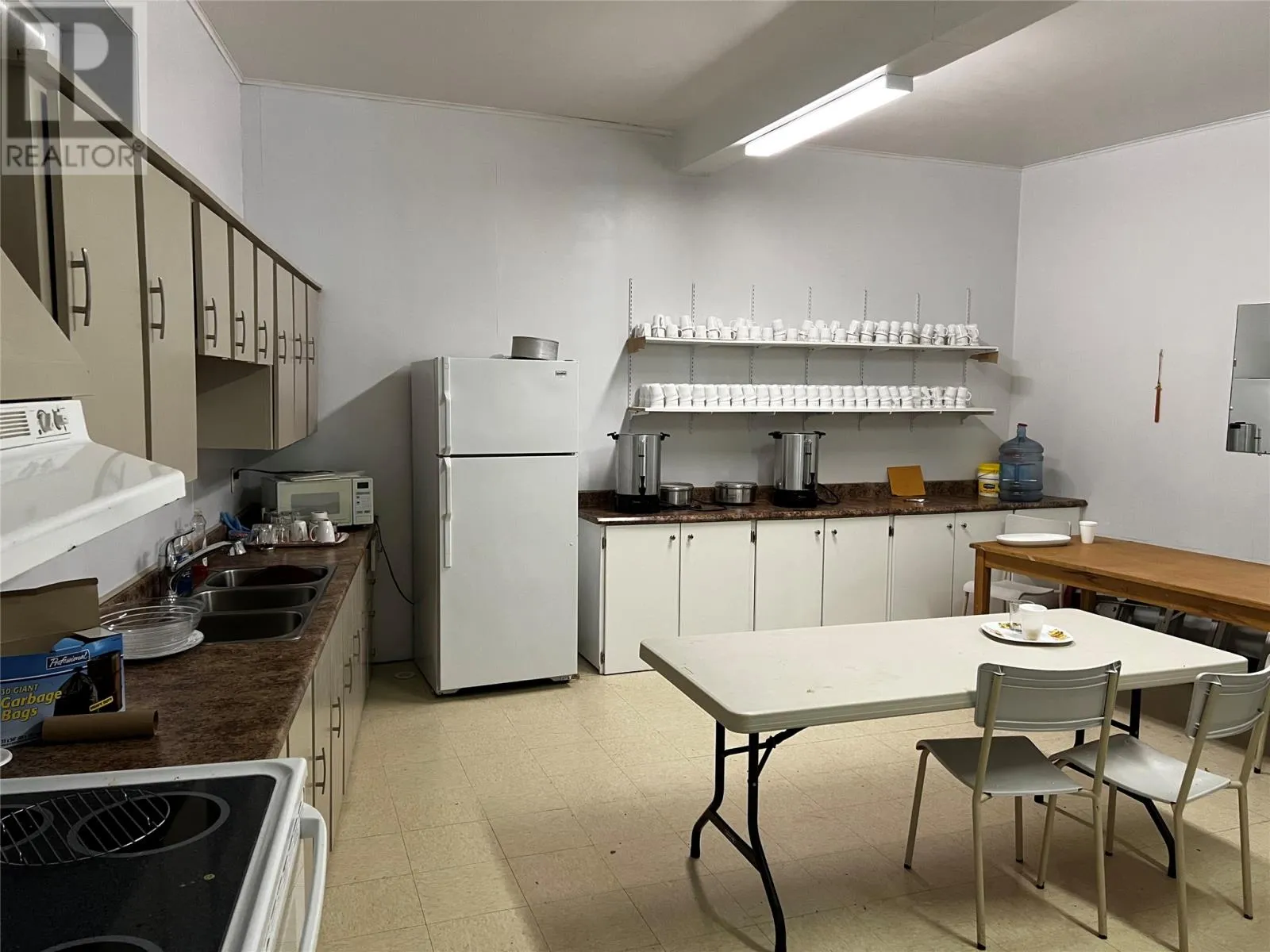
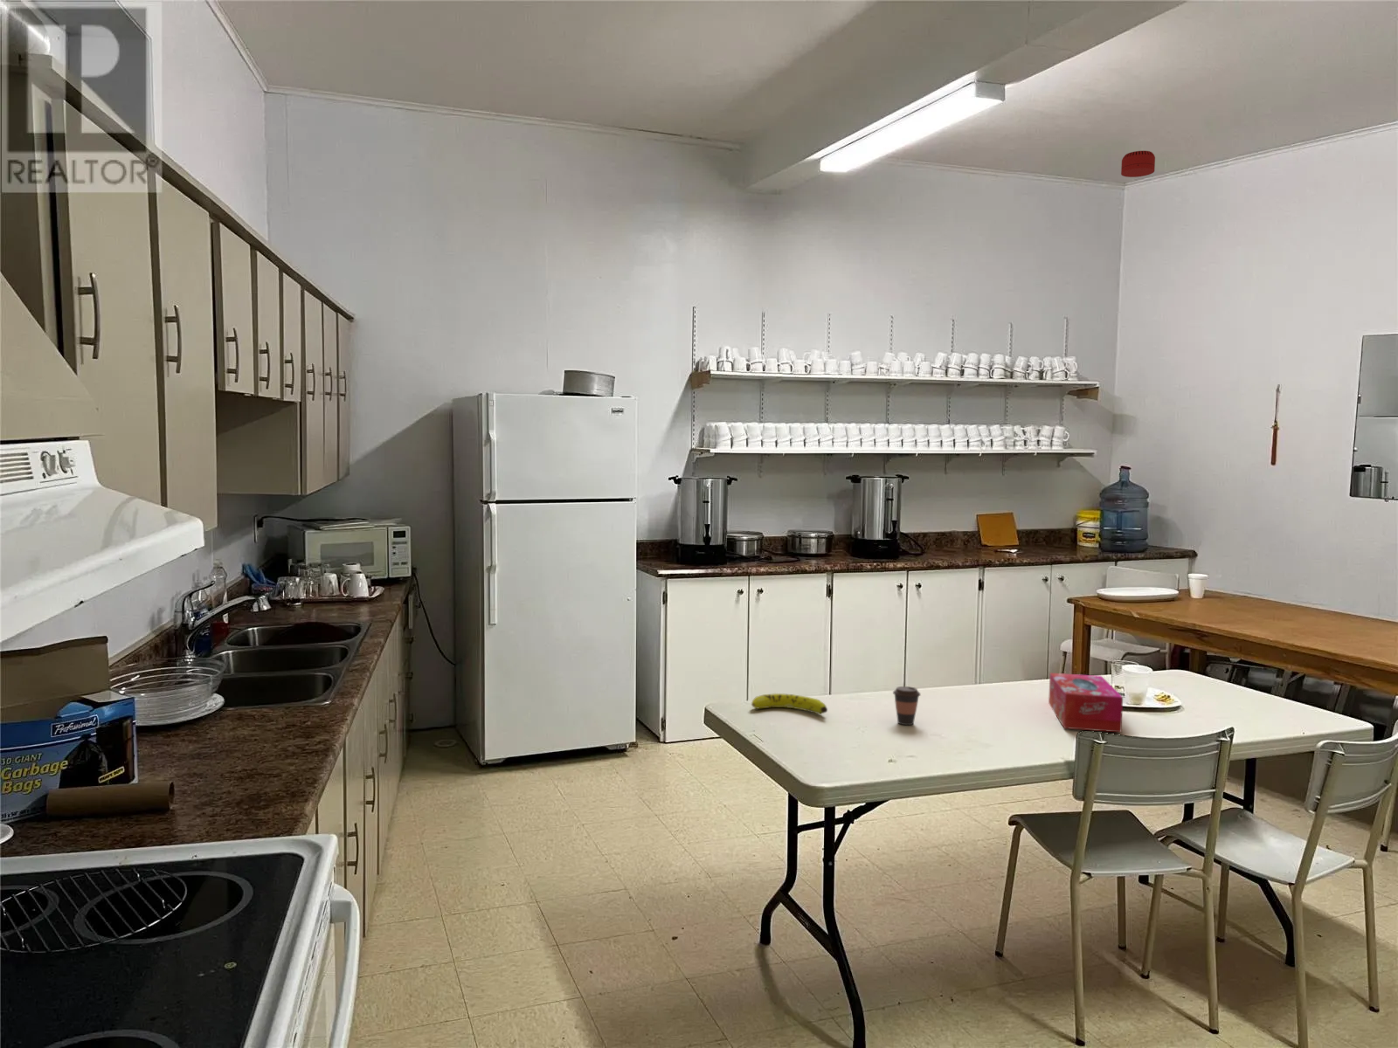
+ tissue box [1048,673,1124,733]
+ smoke detector [1121,150,1156,178]
+ fruit [751,692,828,714]
+ coffee cup [892,686,921,725]
